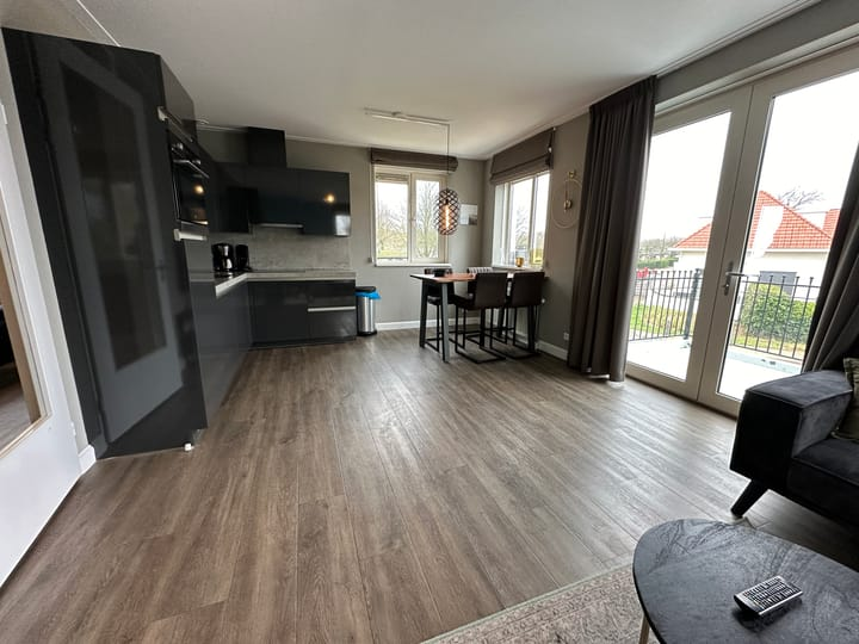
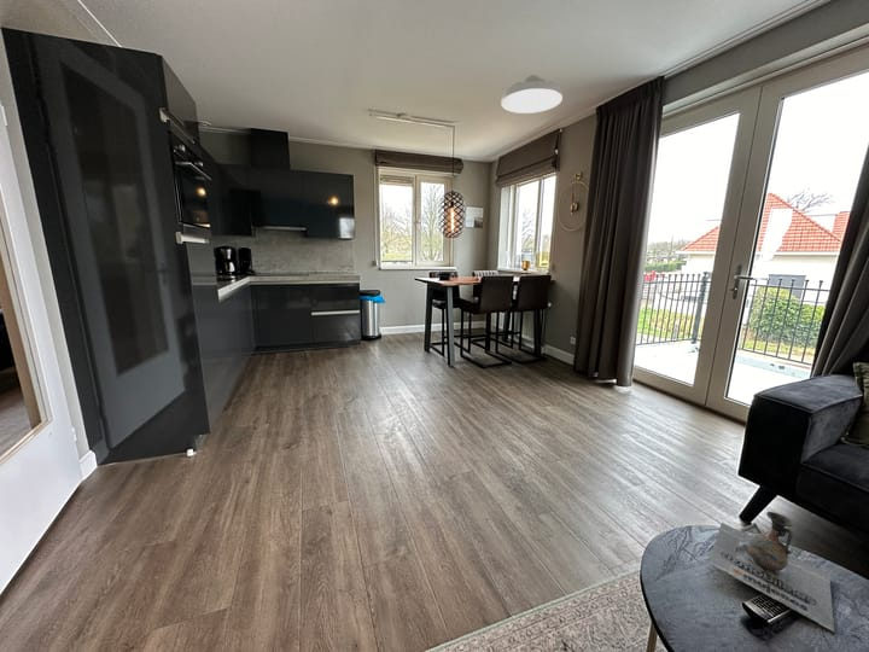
+ ceiling light [500,74,564,115]
+ decorative vase [707,511,835,633]
